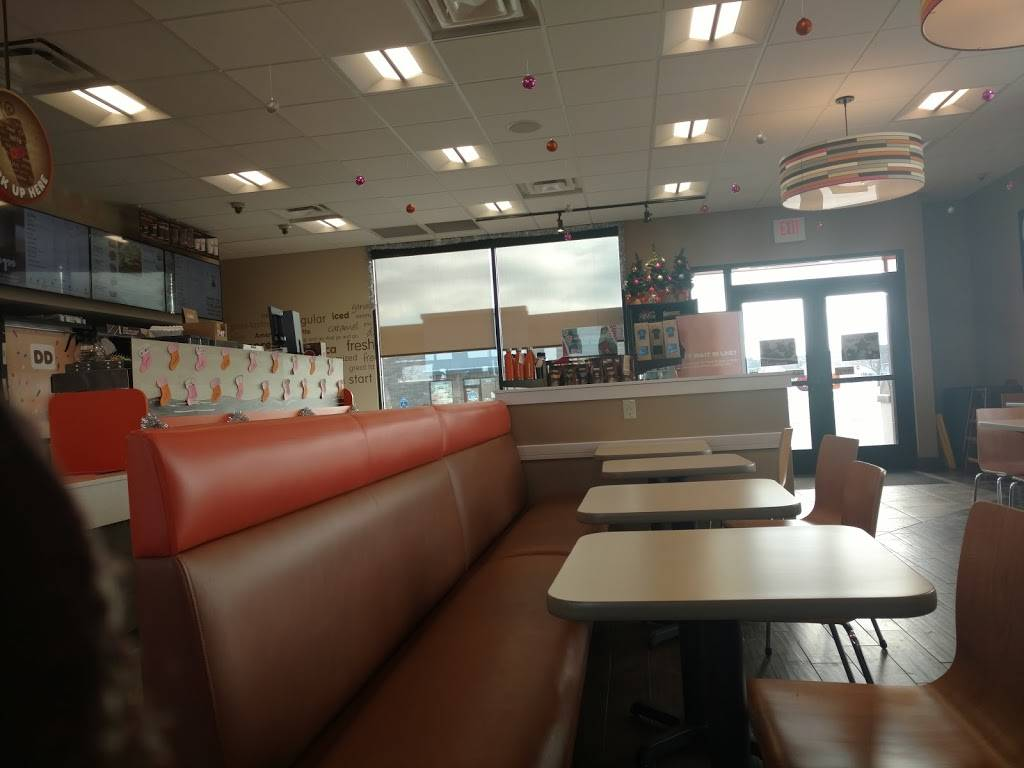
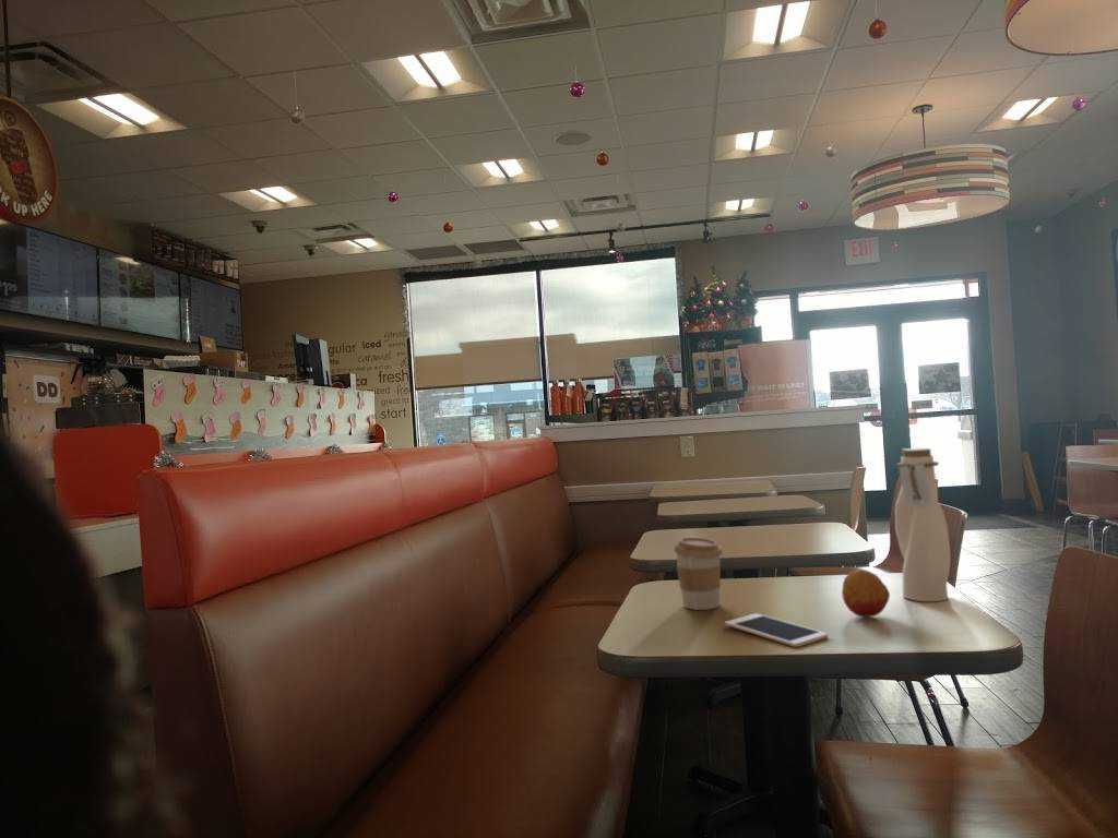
+ cell phone [724,612,829,648]
+ coffee cup [673,537,724,611]
+ fruit [841,568,891,619]
+ water bottle [894,447,951,602]
